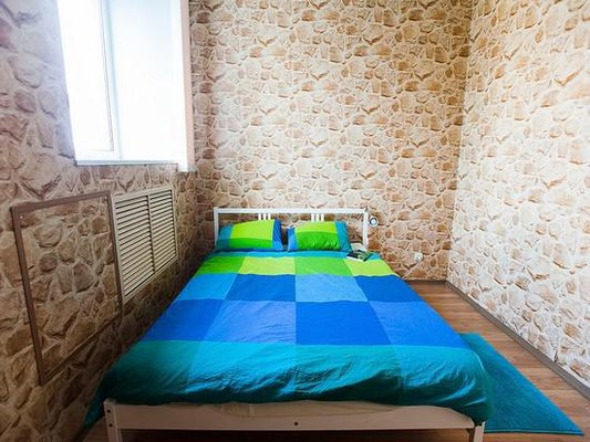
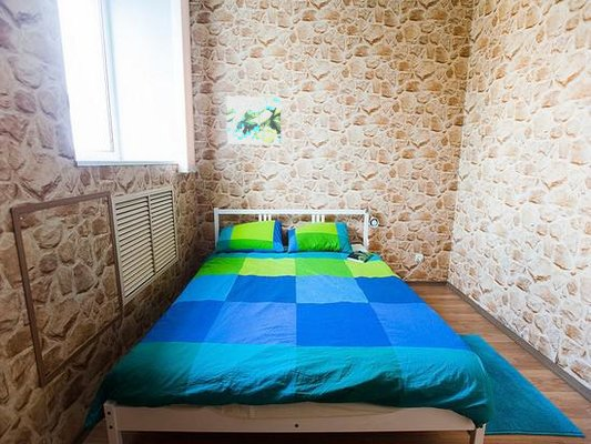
+ wall art [225,95,282,145]
